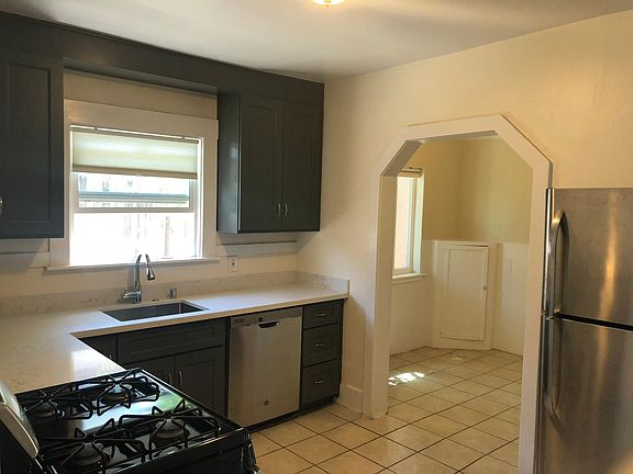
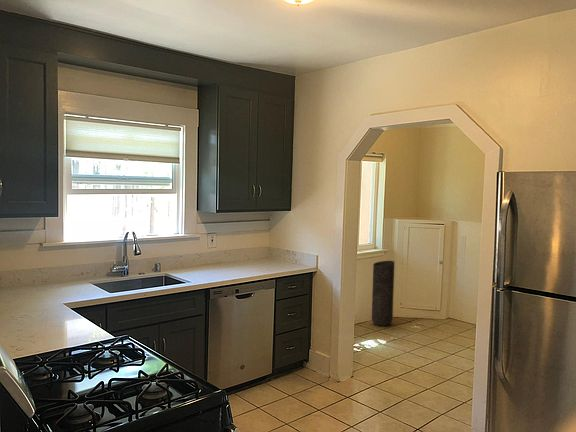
+ trash can [371,260,395,327]
